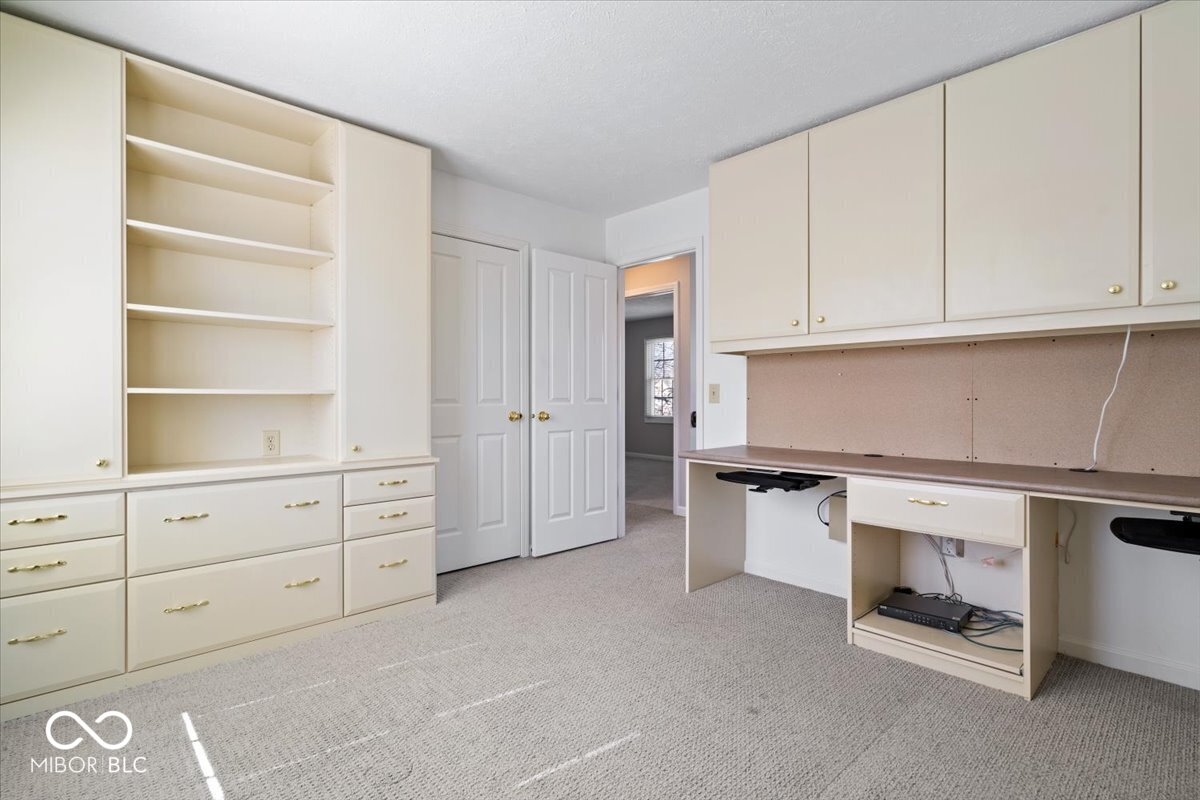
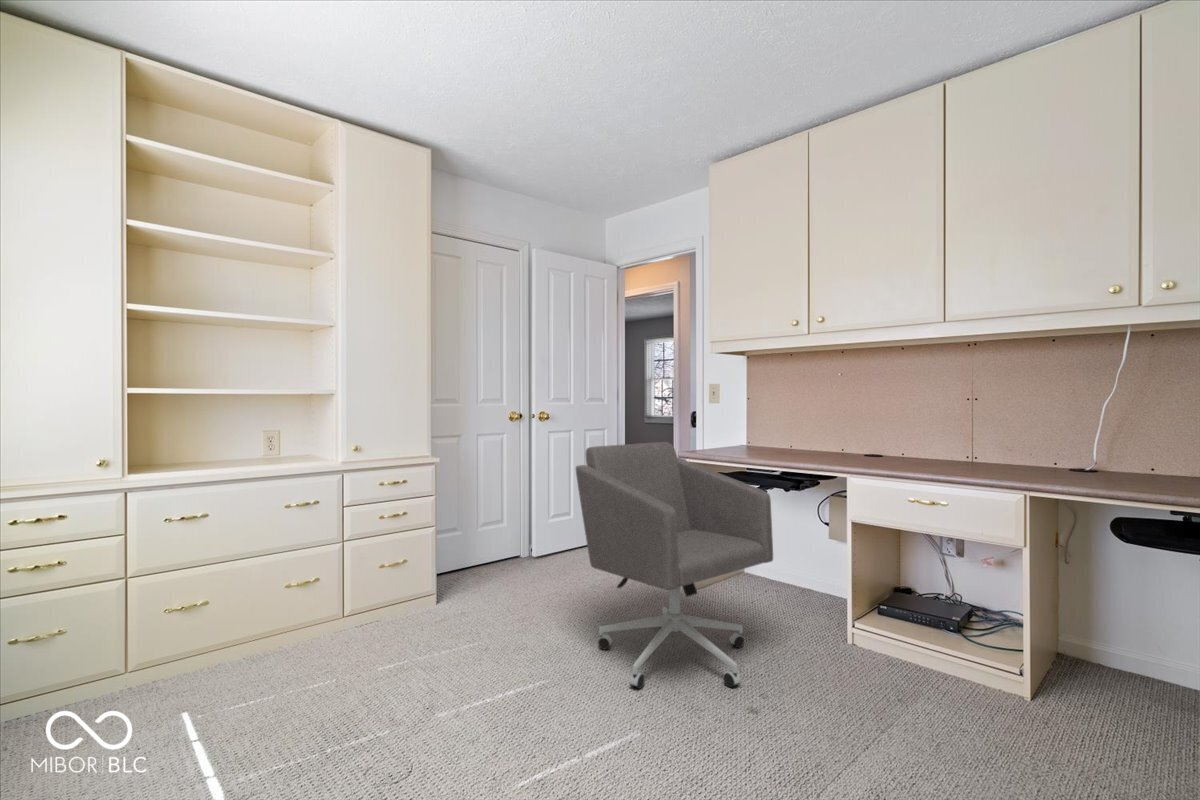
+ office chair [575,441,774,690]
